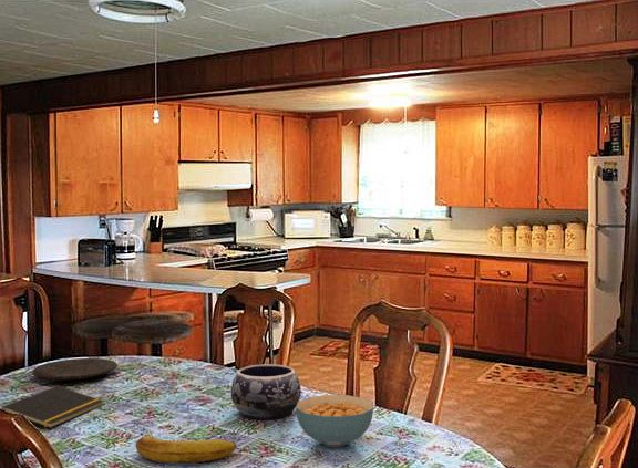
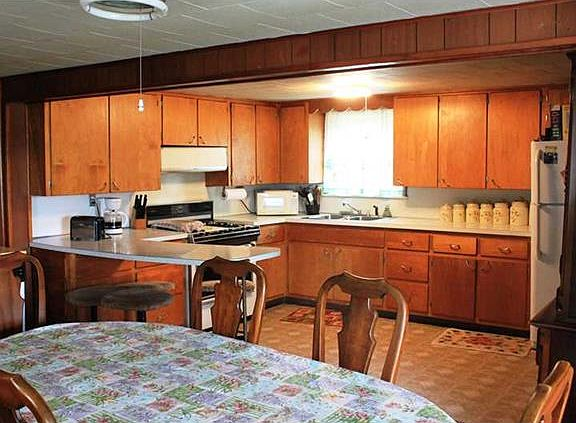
- plate [31,357,119,381]
- notepad [1,385,104,429]
- banana [135,433,237,465]
- cereal bowl [295,394,374,448]
- decorative bowl [230,363,302,420]
